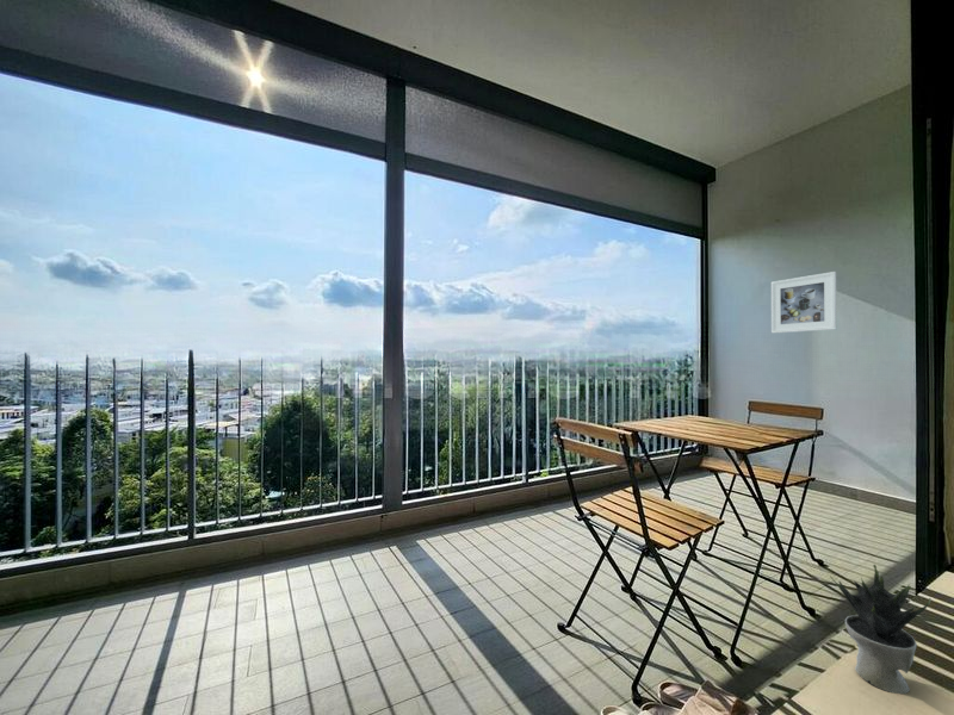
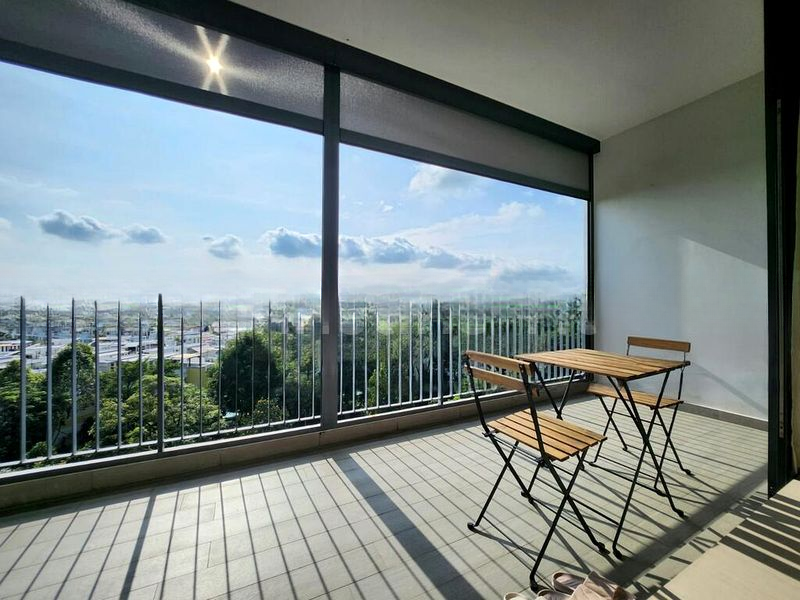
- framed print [770,271,837,335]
- potted plant [829,564,933,695]
